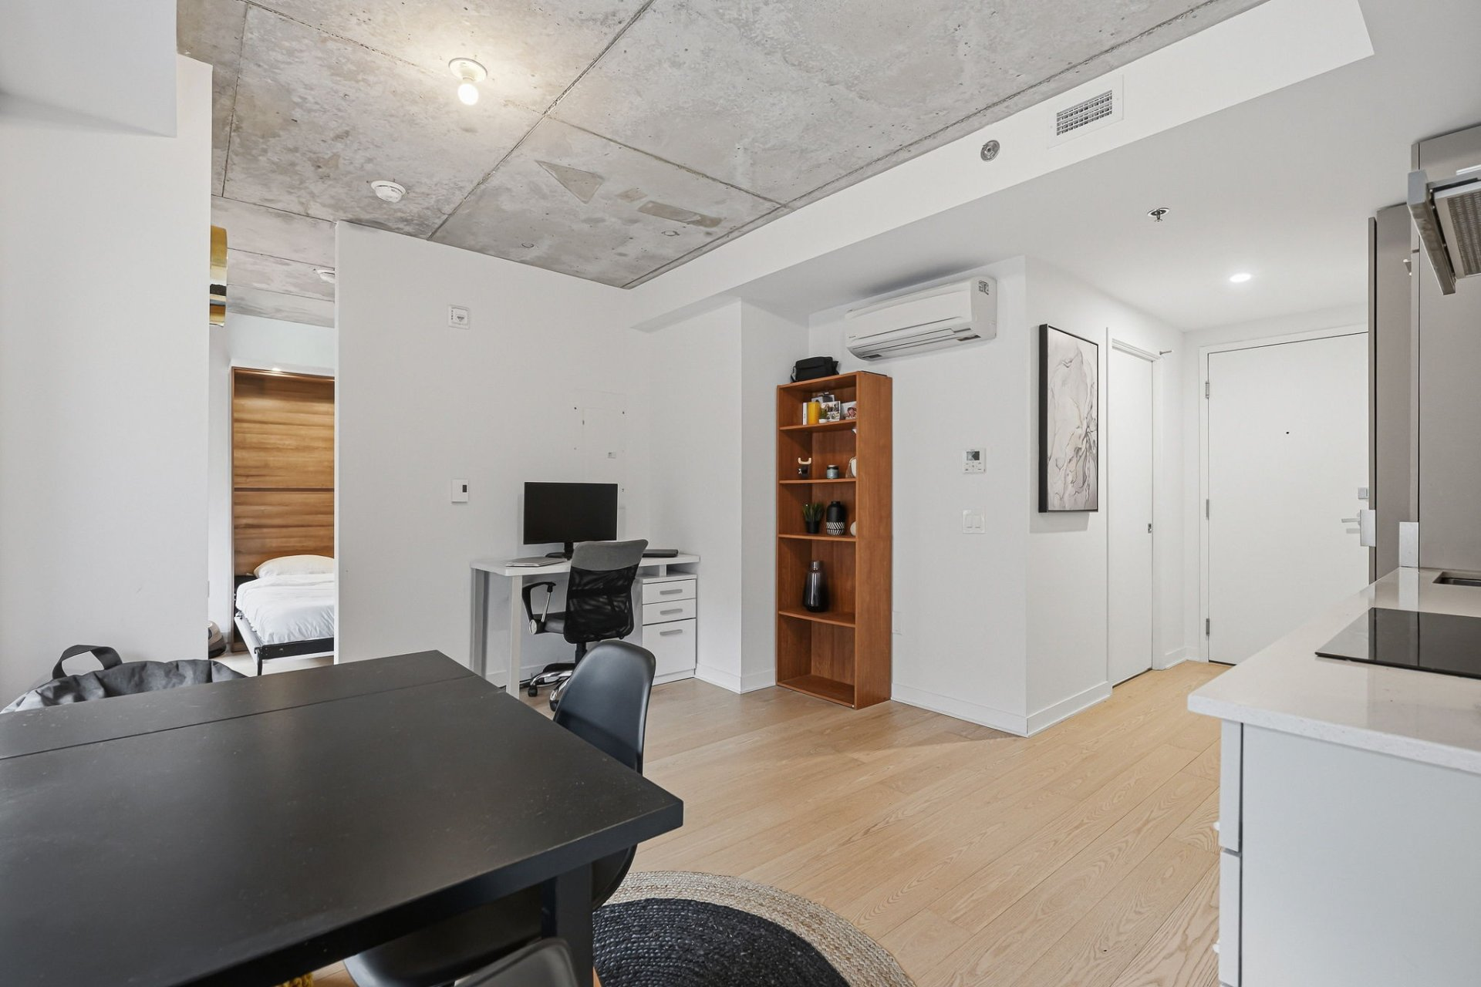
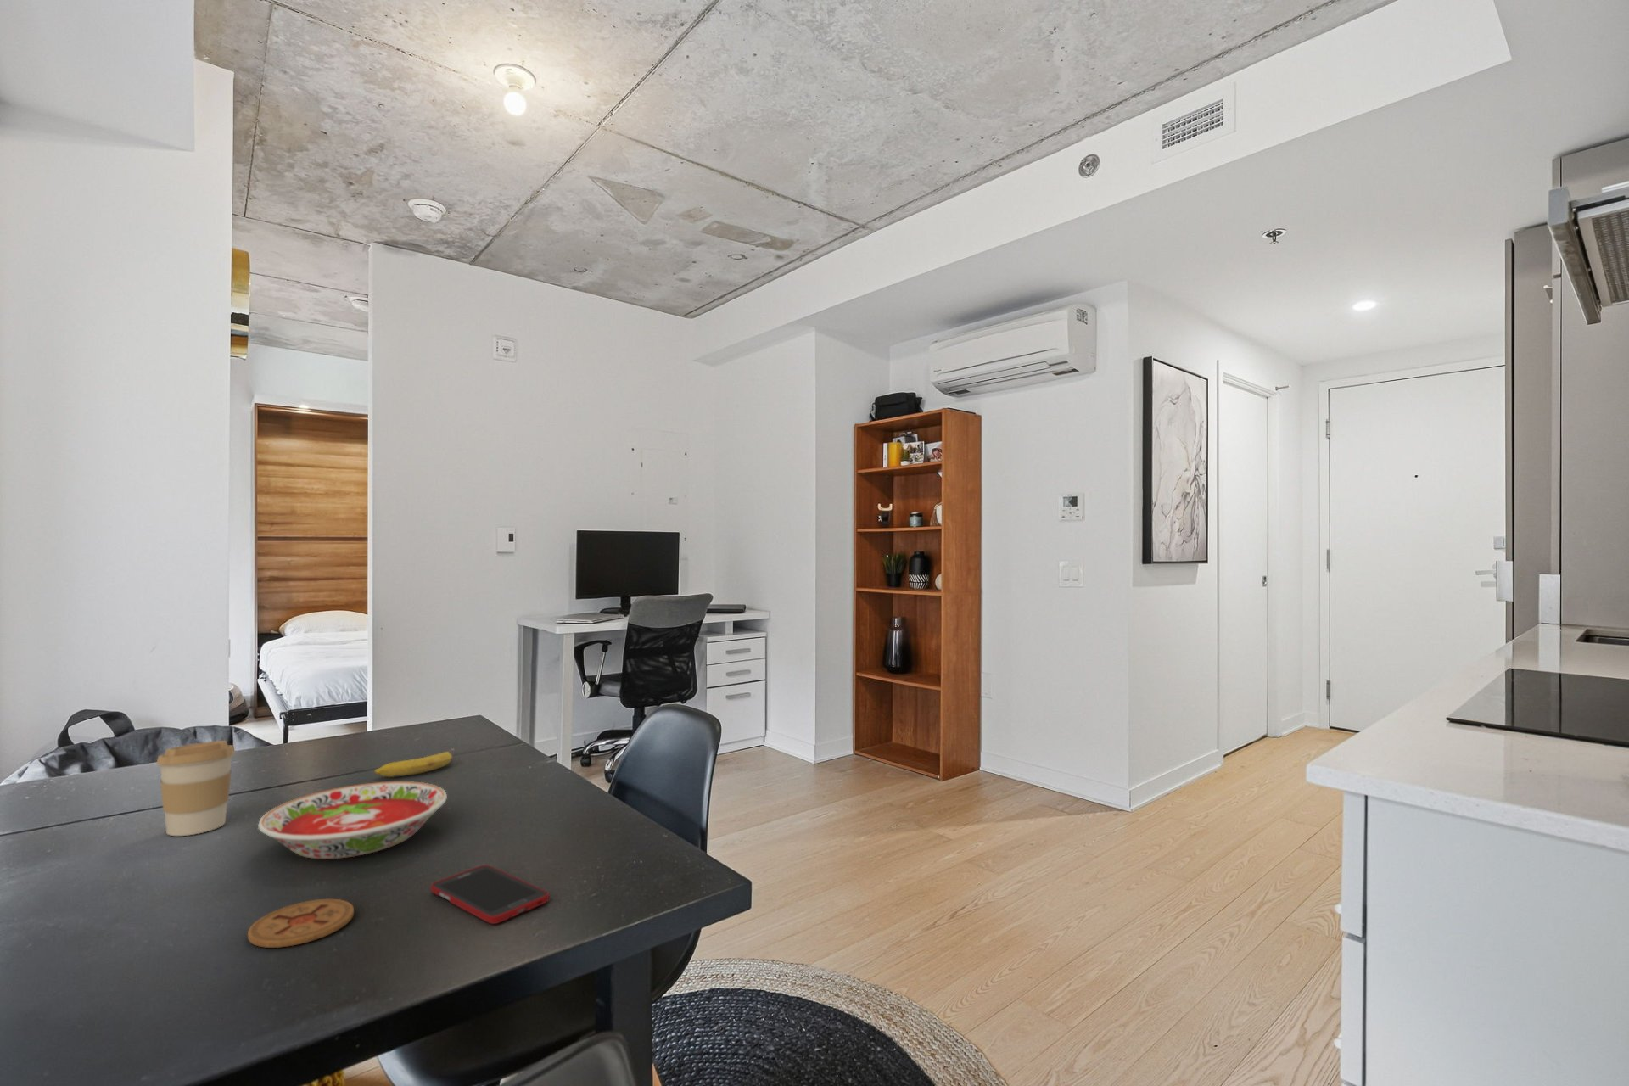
+ banana [373,748,456,778]
+ cell phone [430,864,550,925]
+ coffee cup [155,739,236,836]
+ coaster [247,898,355,949]
+ bowl [257,781,448,859]
